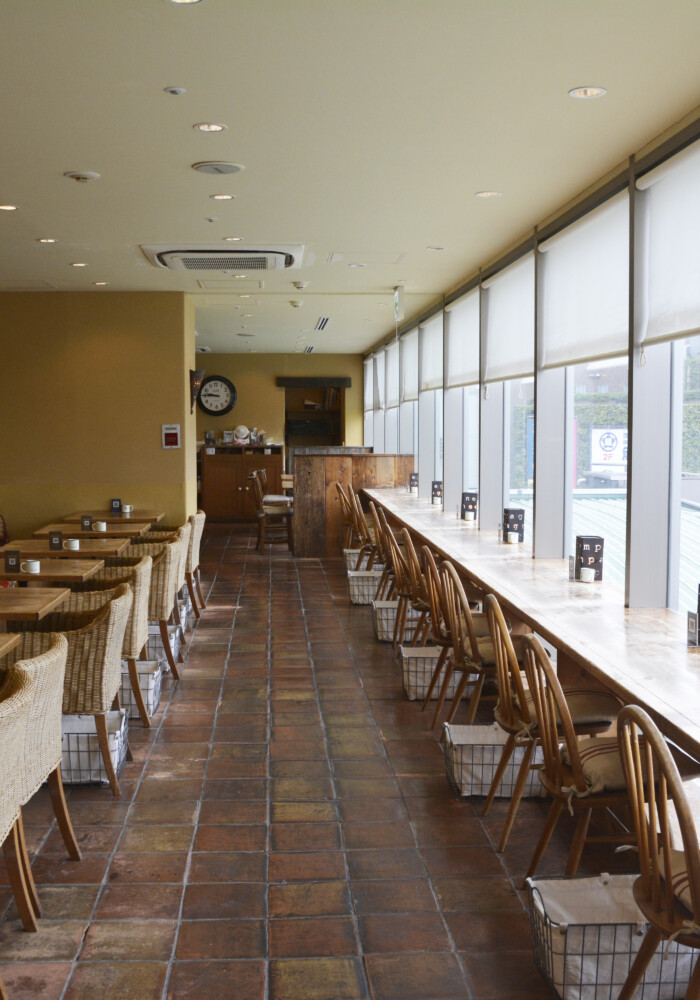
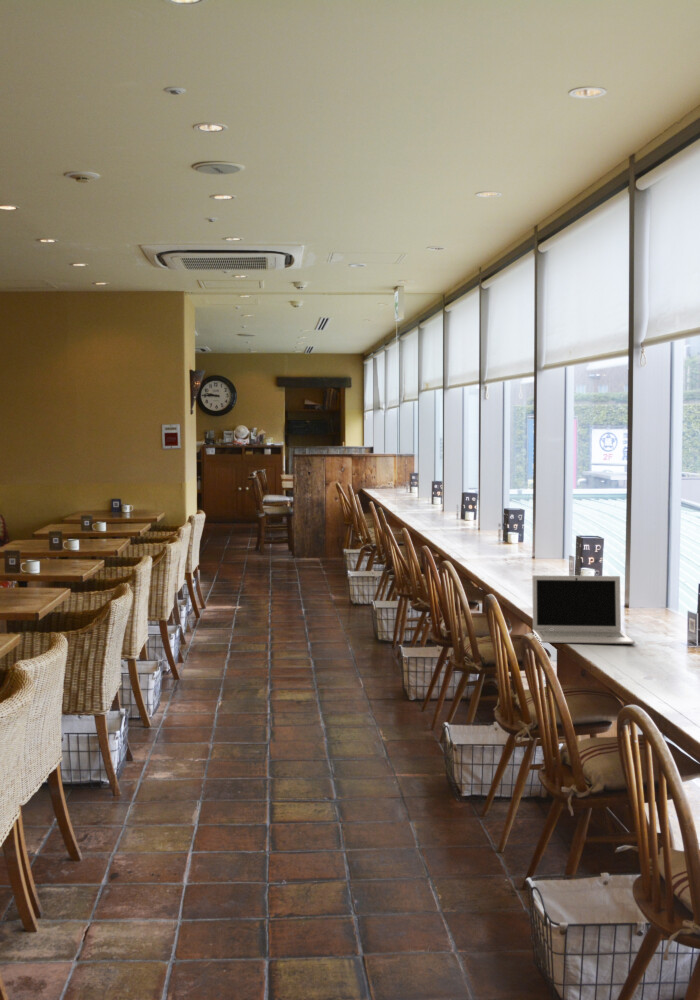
+ laptop [531,574,636,645]
